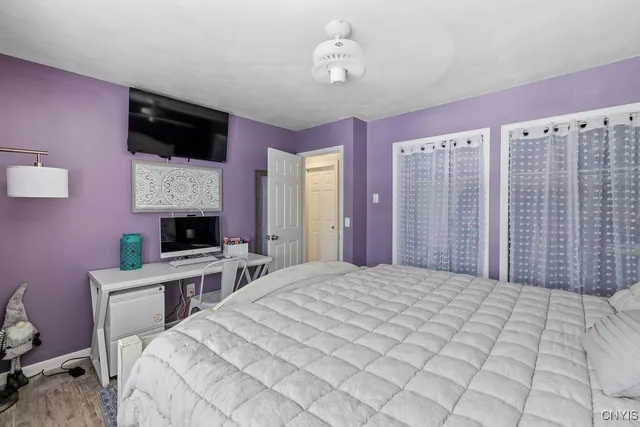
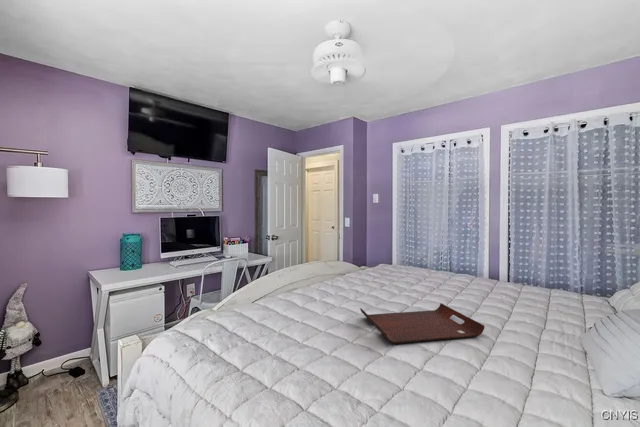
+ serving tray [359,302,486,345]
